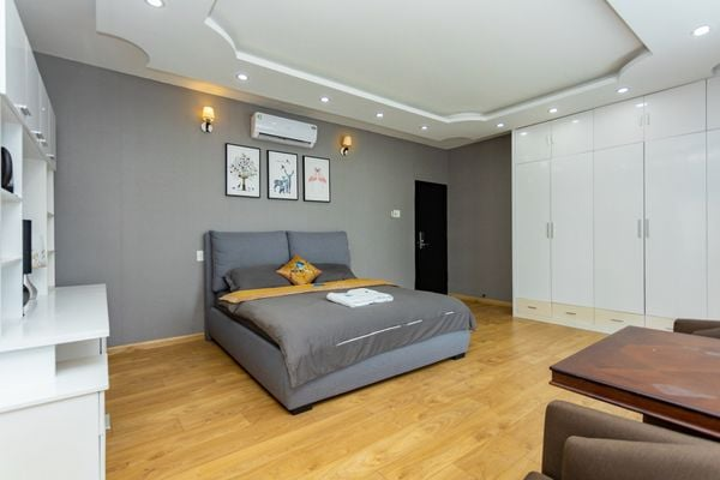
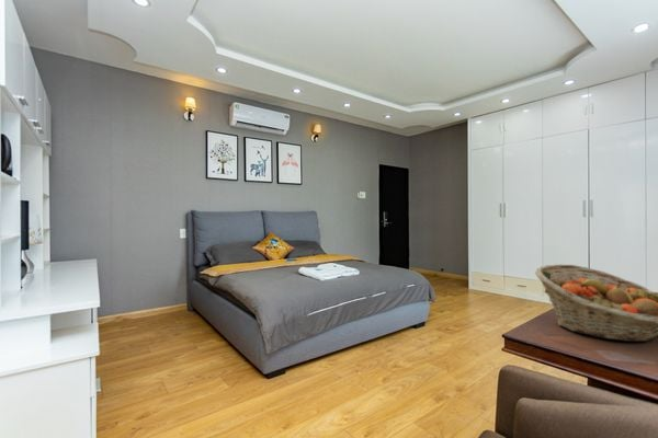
+ fruit basket [534,263,658,343]
